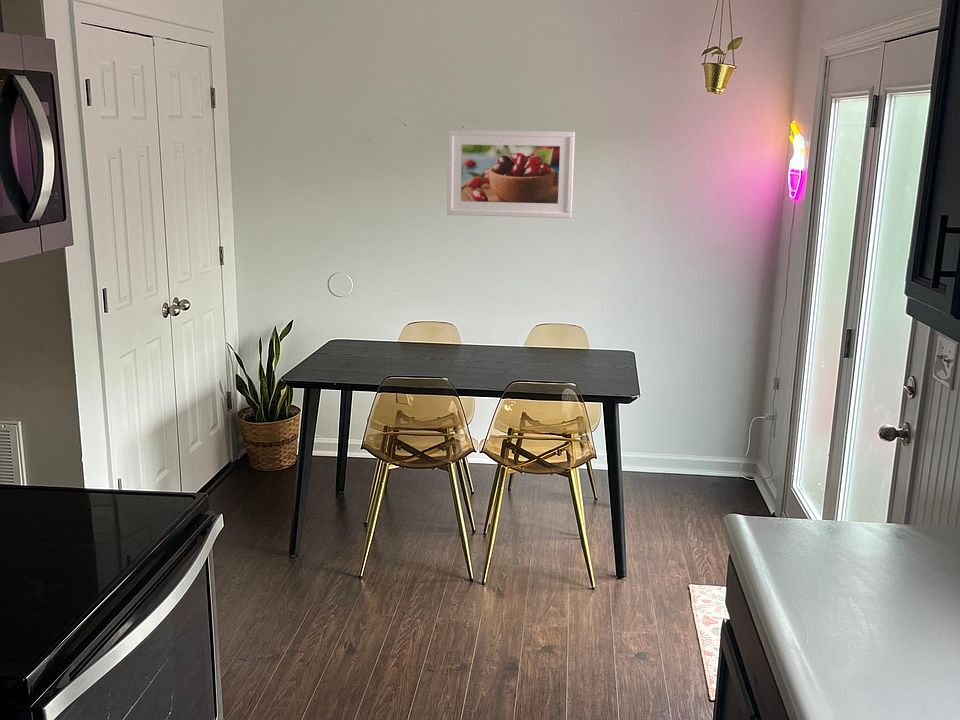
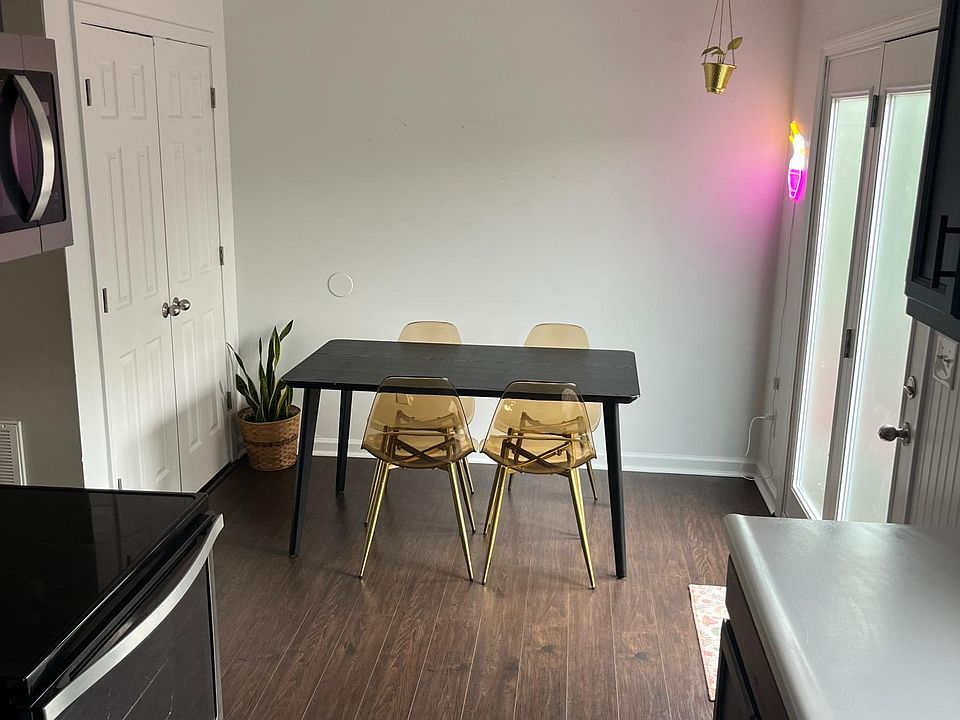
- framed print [446,129,576,219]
